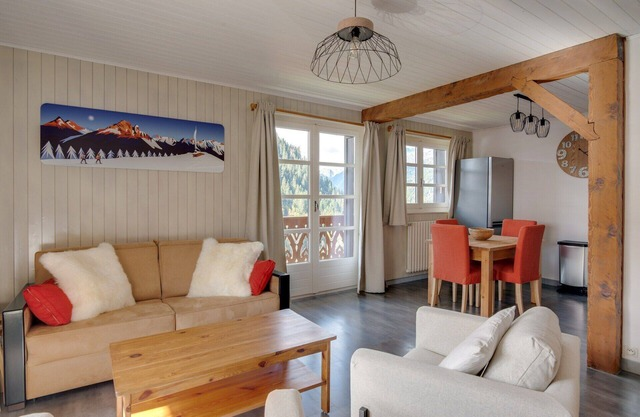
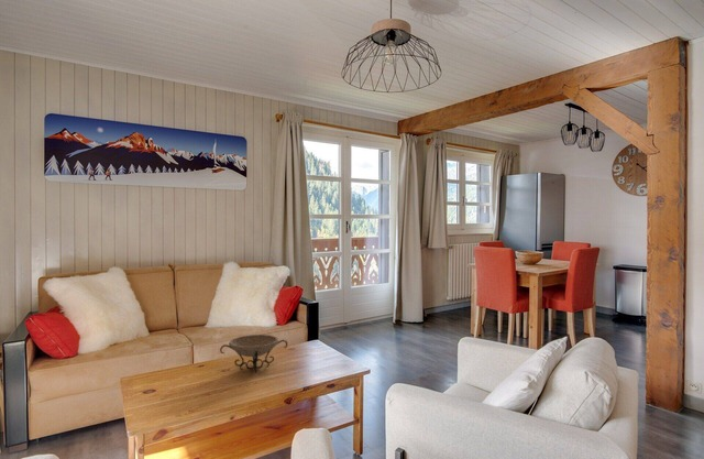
+ decorative bowl [219,334,288,374]
